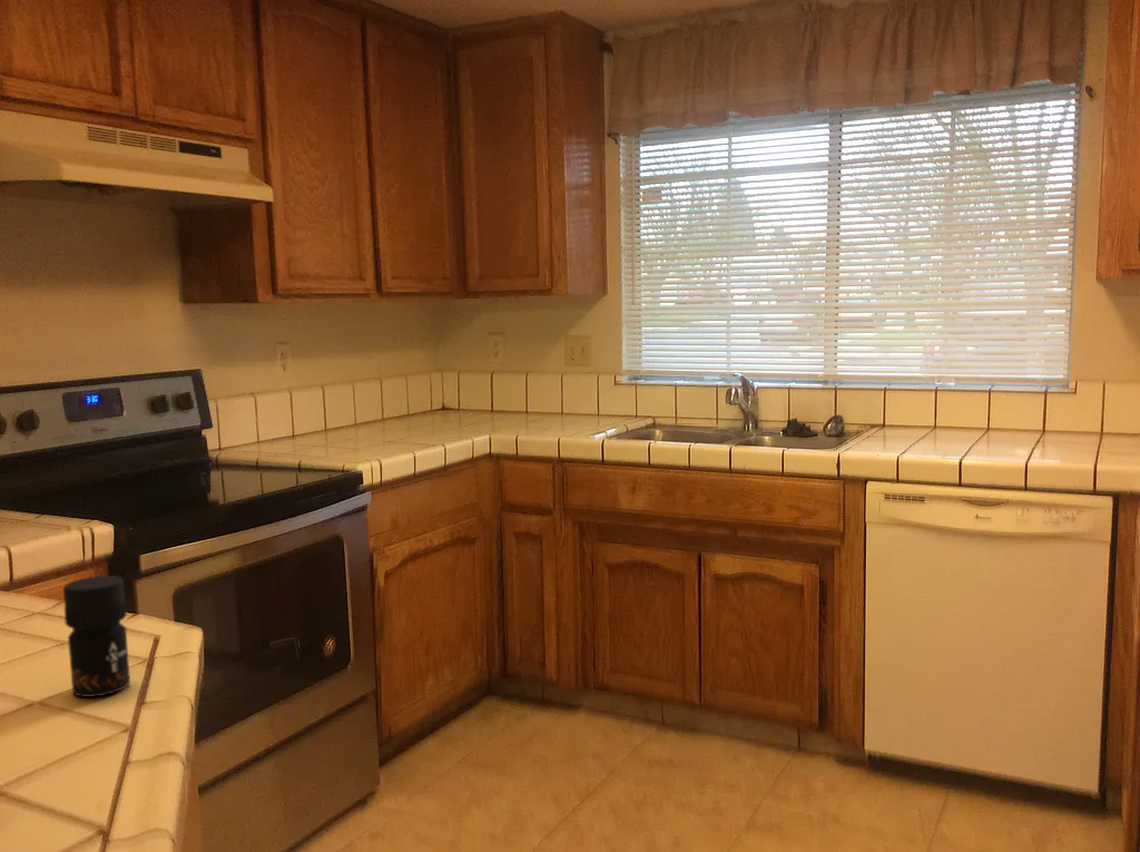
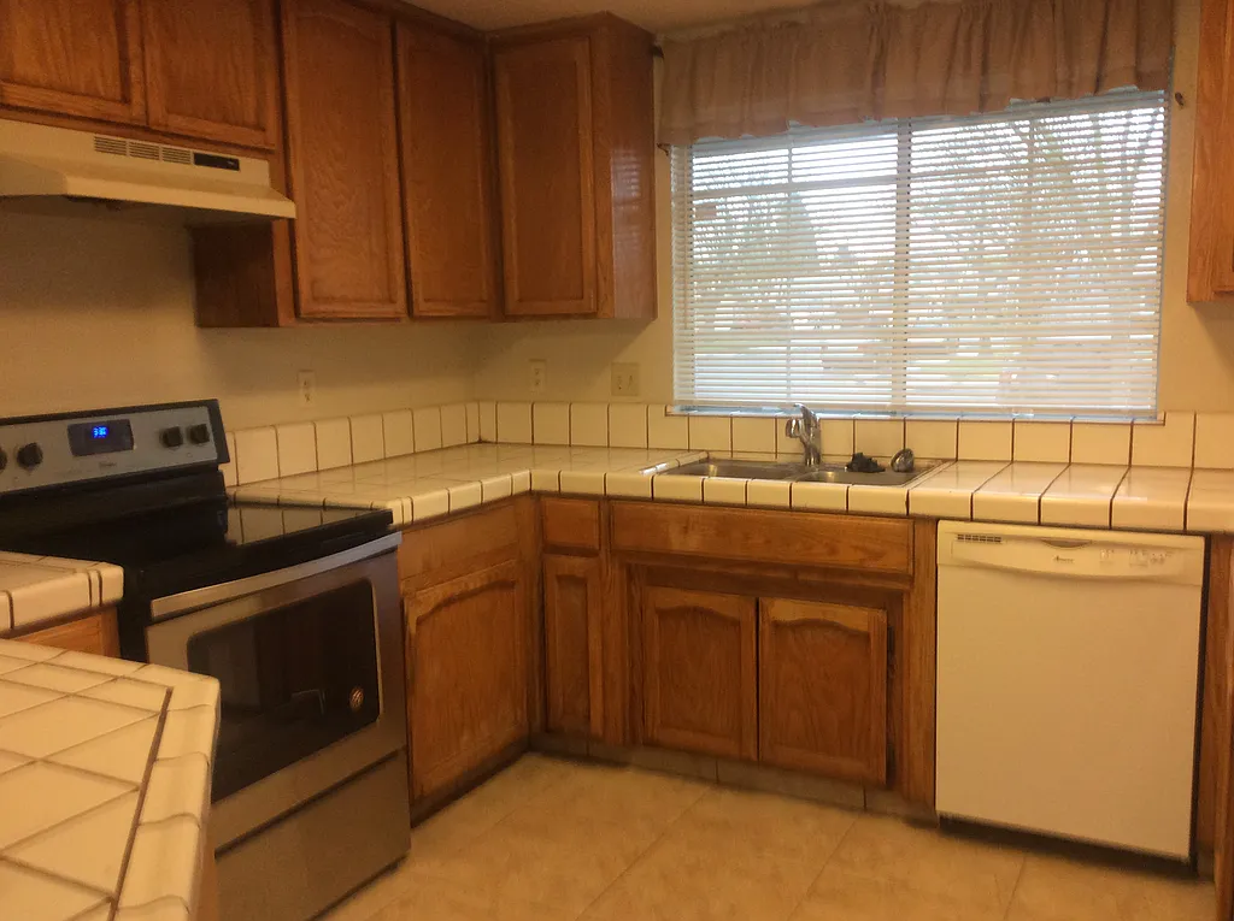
- jar [62,575,131,698]
